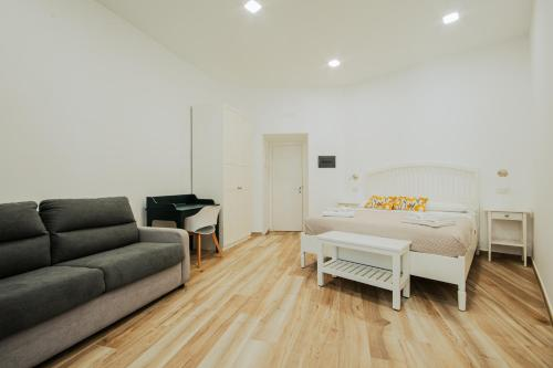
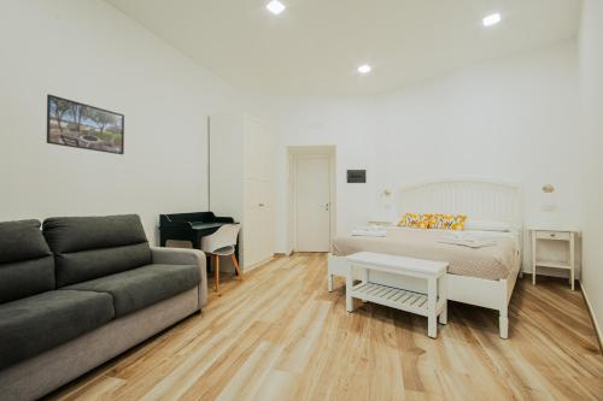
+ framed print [46,93,125,155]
